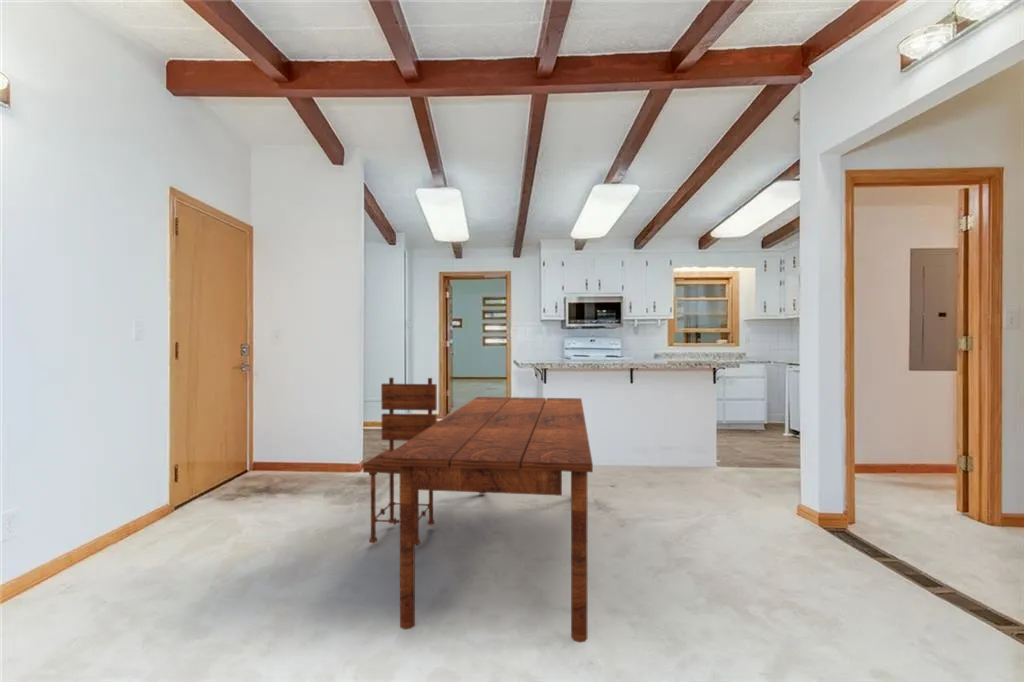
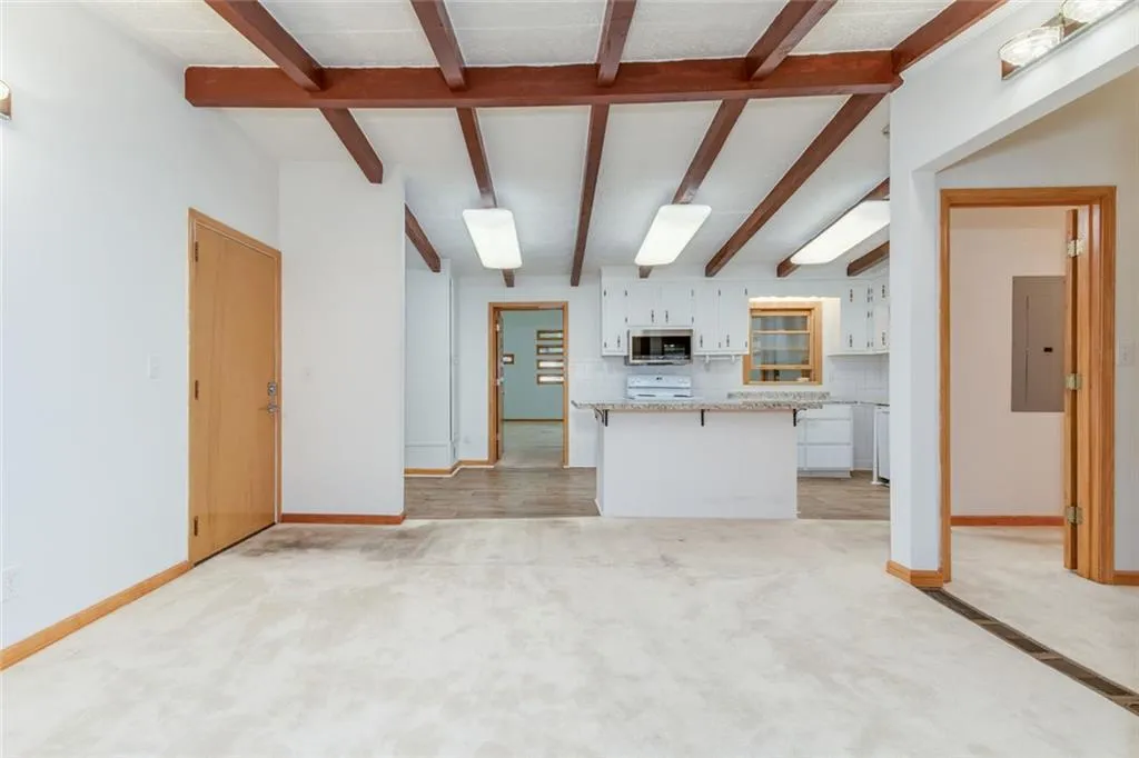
- dining table [362,377,594,644]
